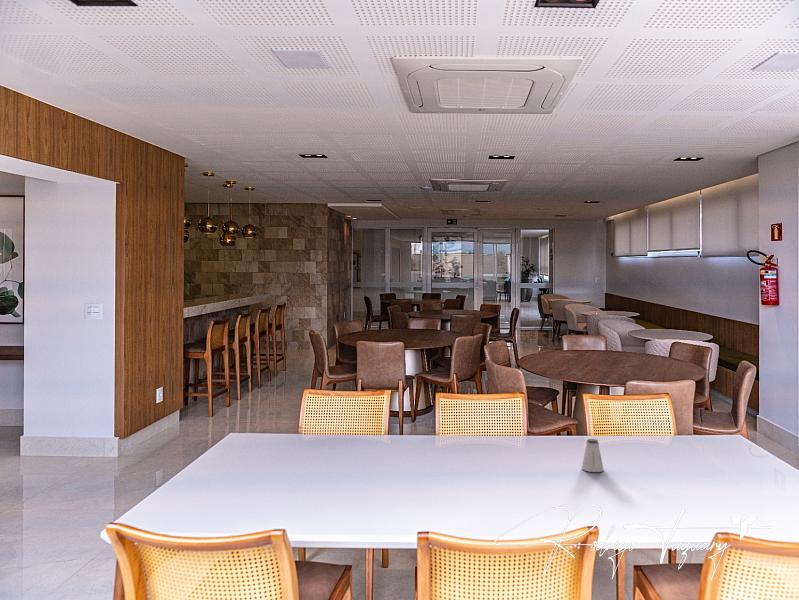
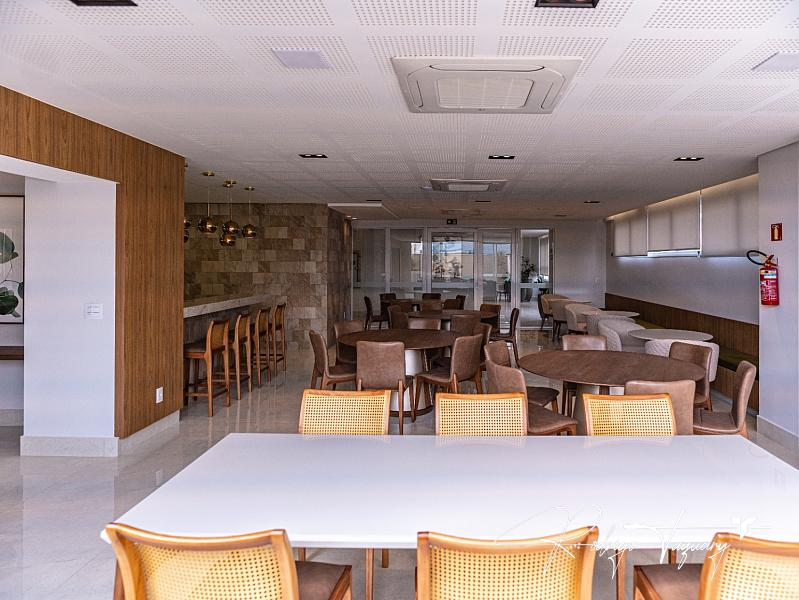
- saltshaker [581,438,604,473]
